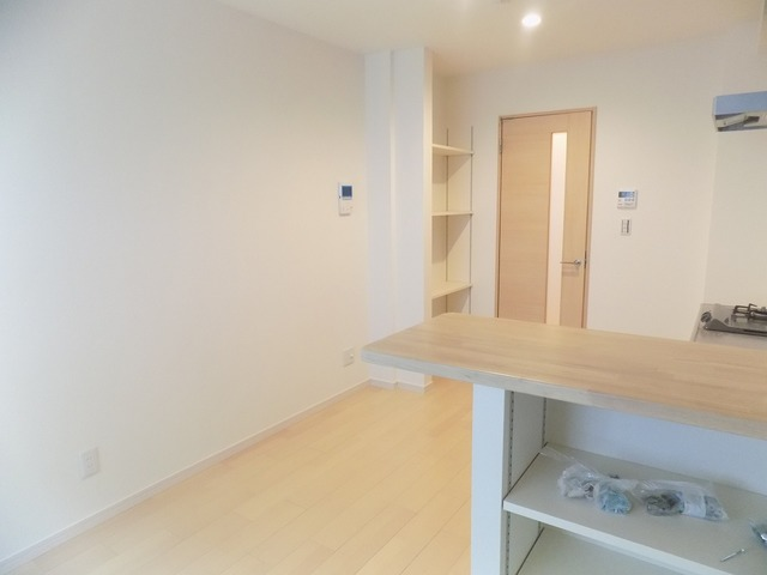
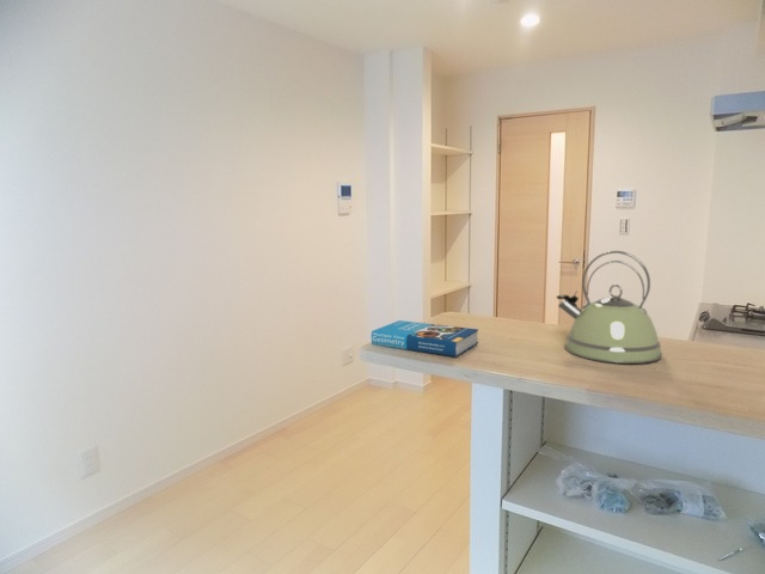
+ kettle [556,250,663,365]
+ book [371,319,479,358]
